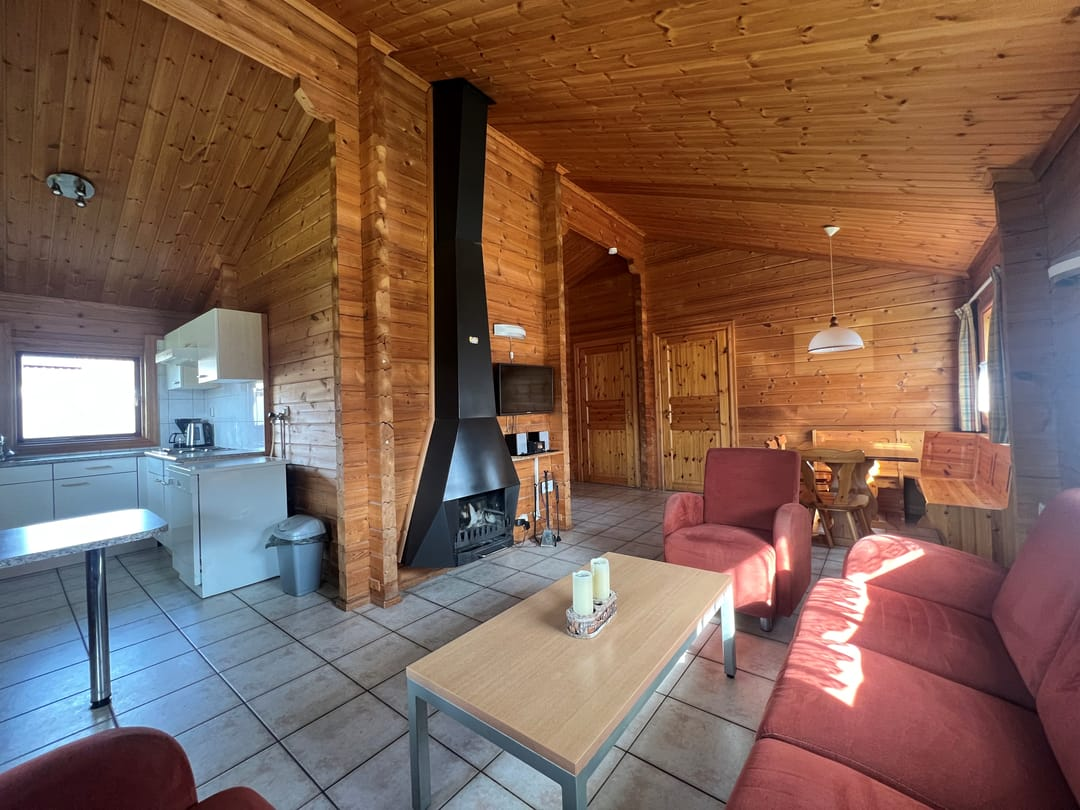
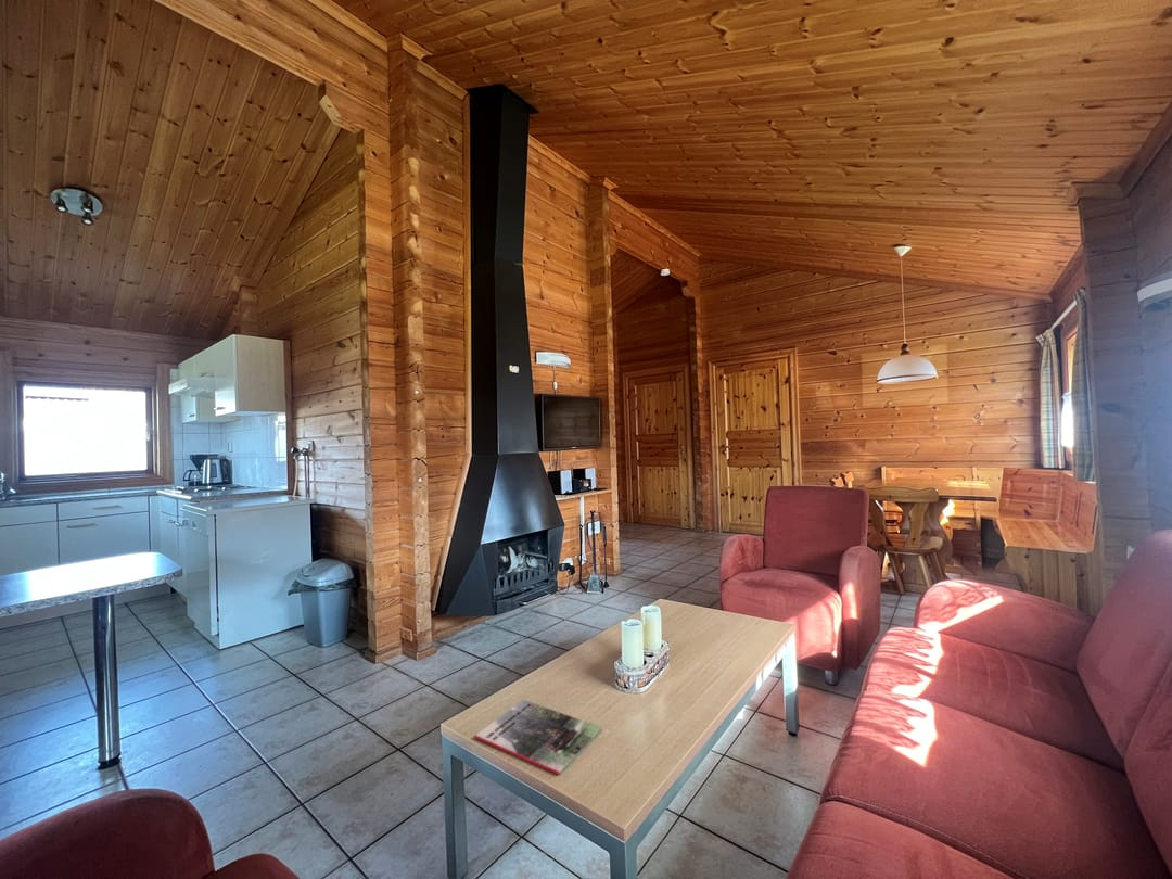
+ magazine [474,699,603,776]
